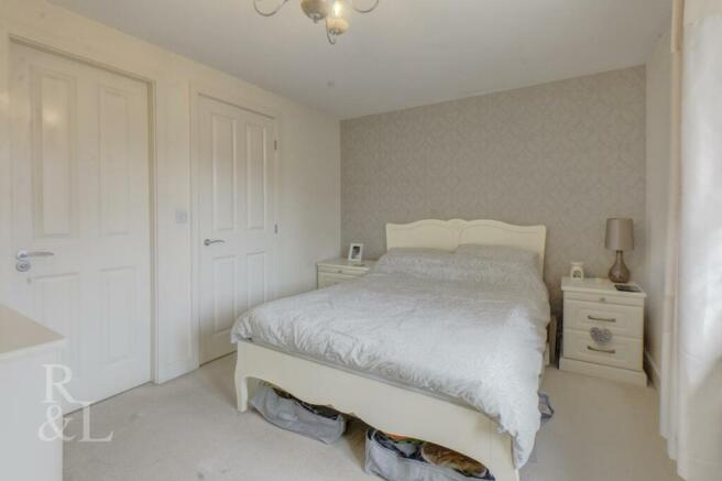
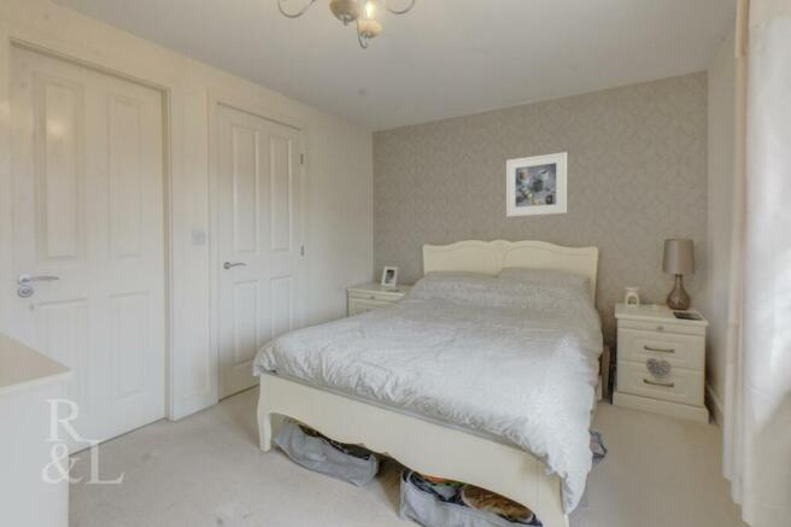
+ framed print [505,151,568,218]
